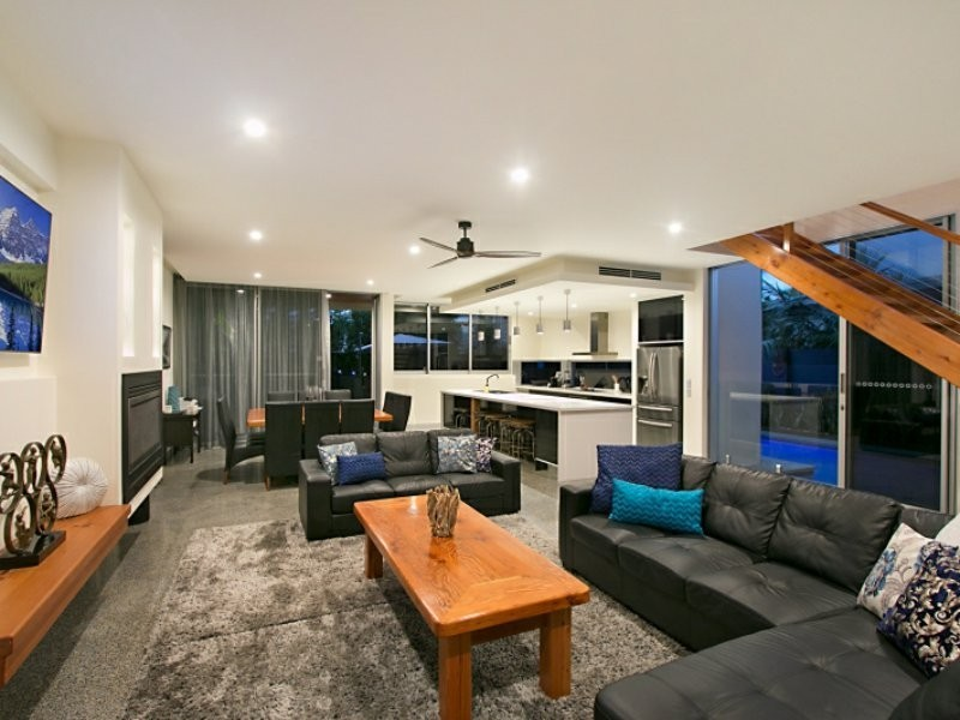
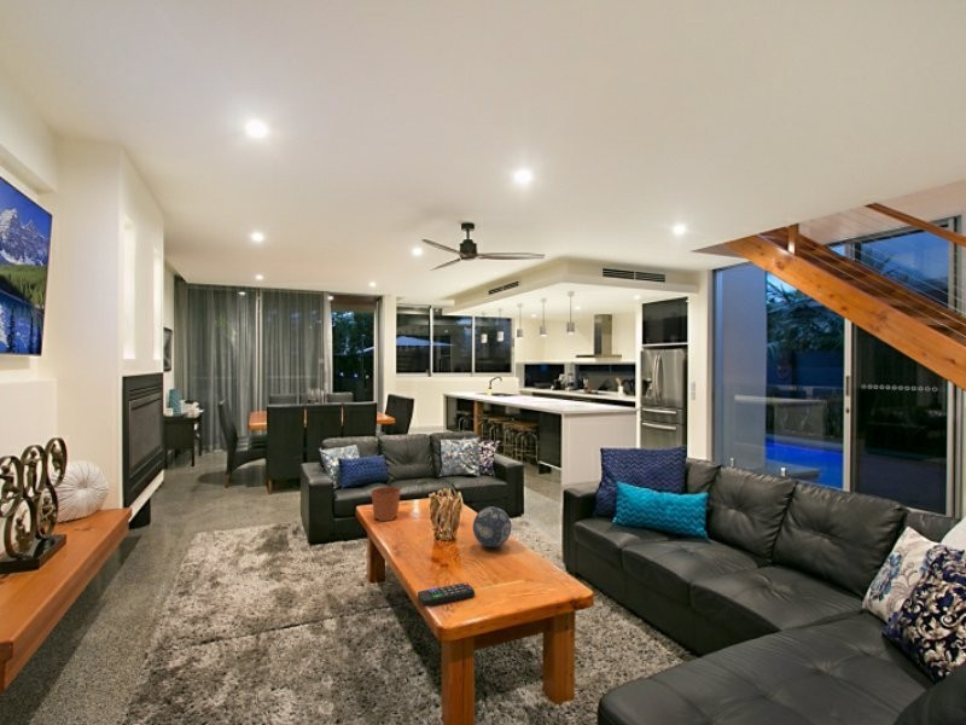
+ remote control [417,581,476,608]
+ decorative ball [472,505,512,549]
+ plant pot [369,476,402,522]
